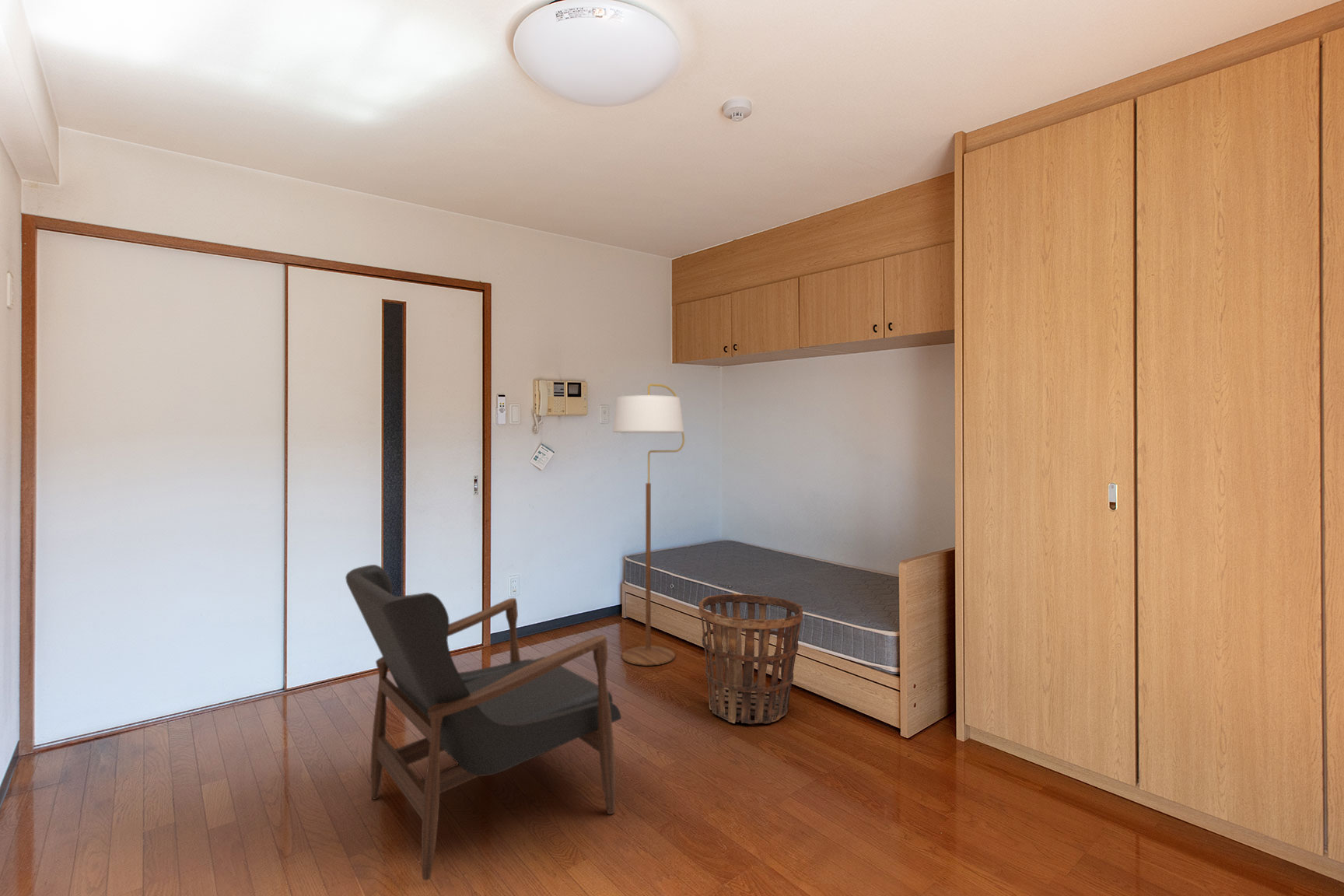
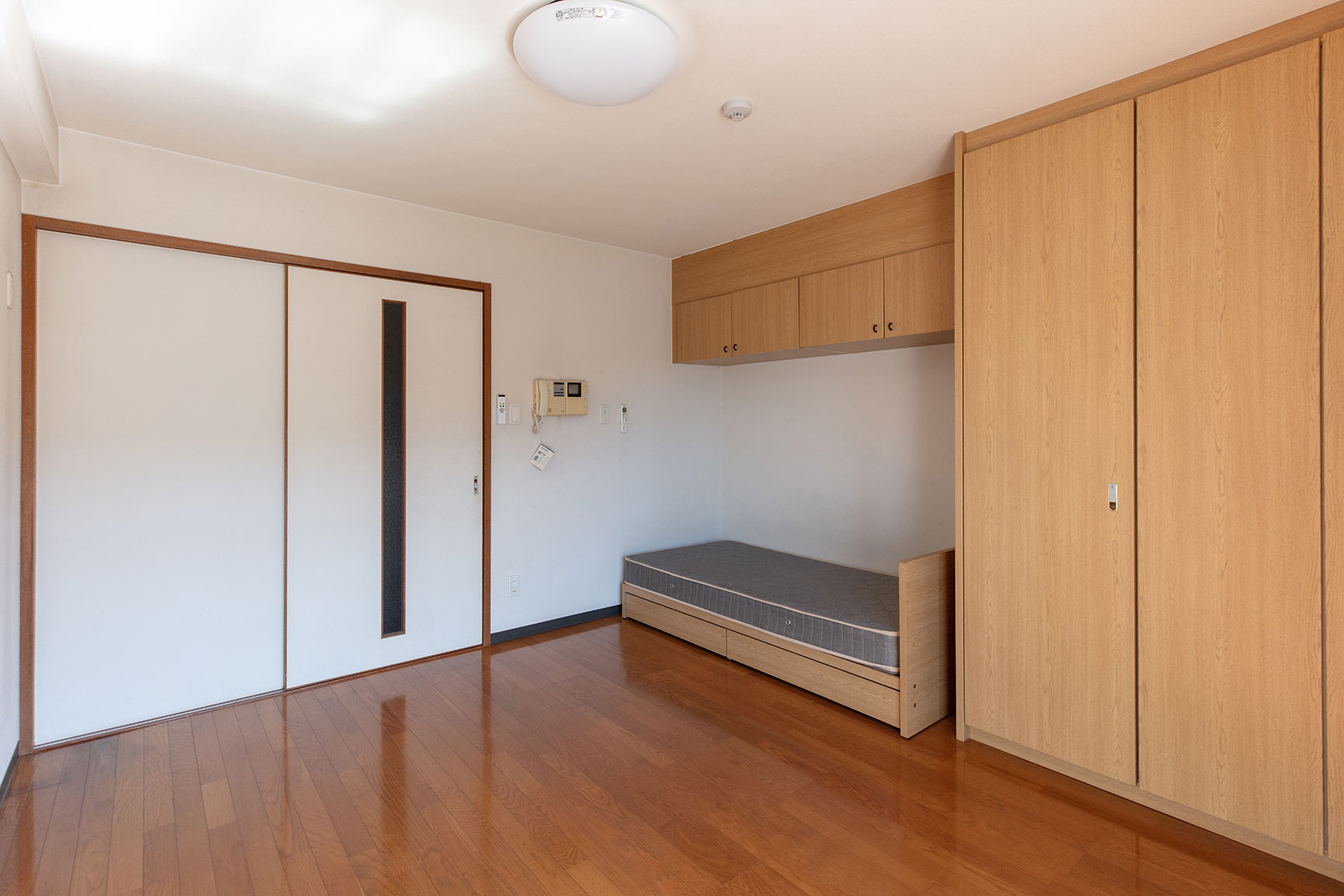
- armchair [345,564,622,881]
- floor lamp [612,383,685,666]
- basket [698,593,803,725]
